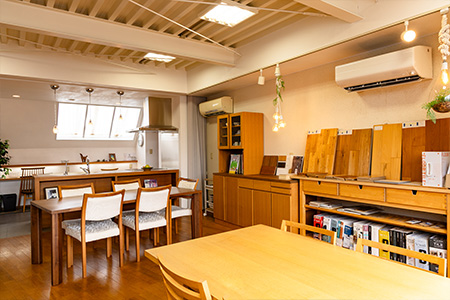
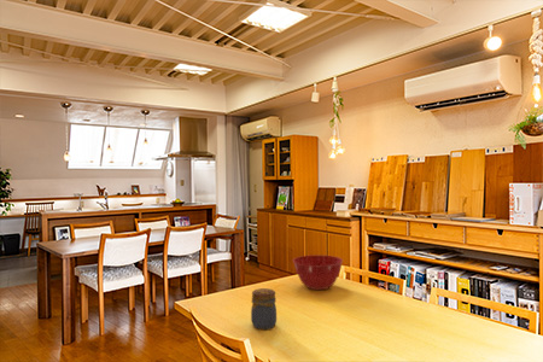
+ jar [250,287,278,331]
+ mixing bowl [292,255,344,291]
